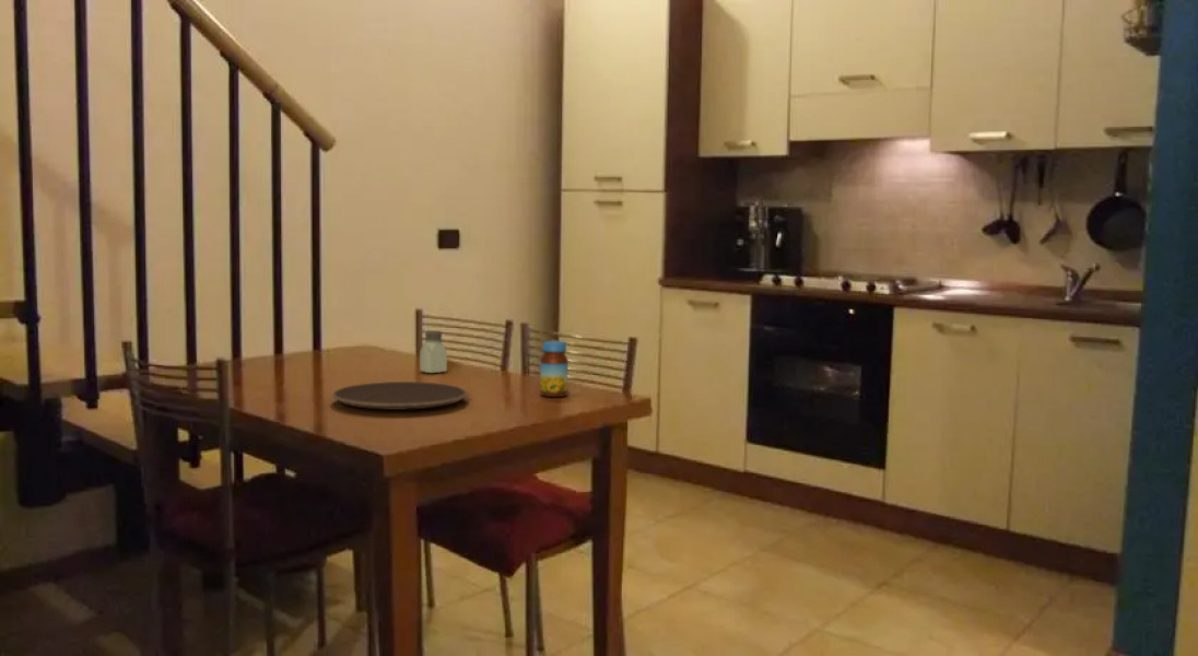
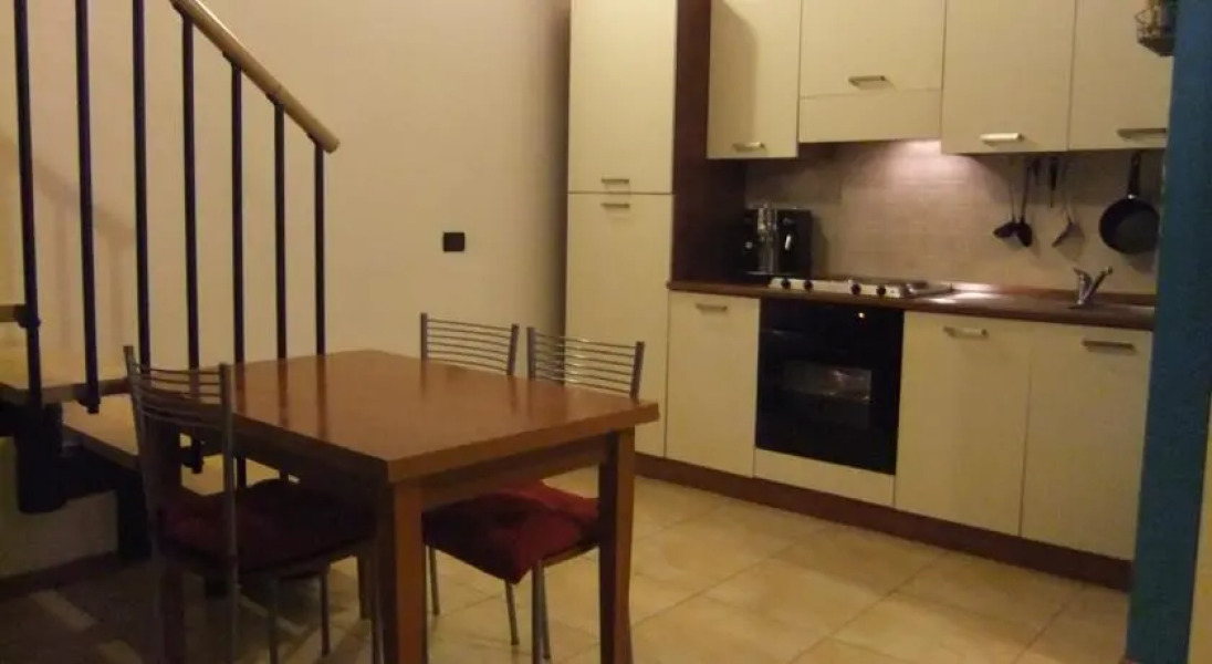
- plate [331,380,469,411]
- saltshaker [419,330,448,374]
- jar [539,340,569,398]
